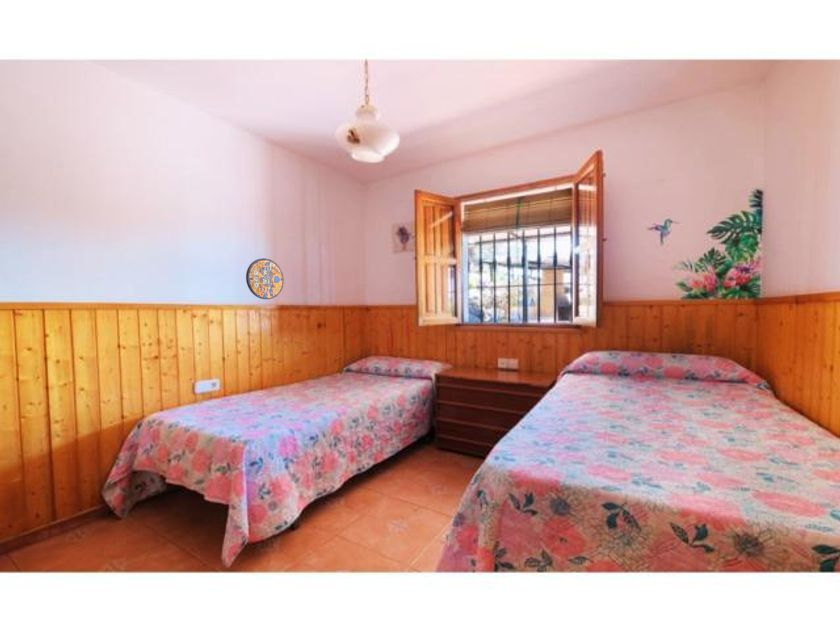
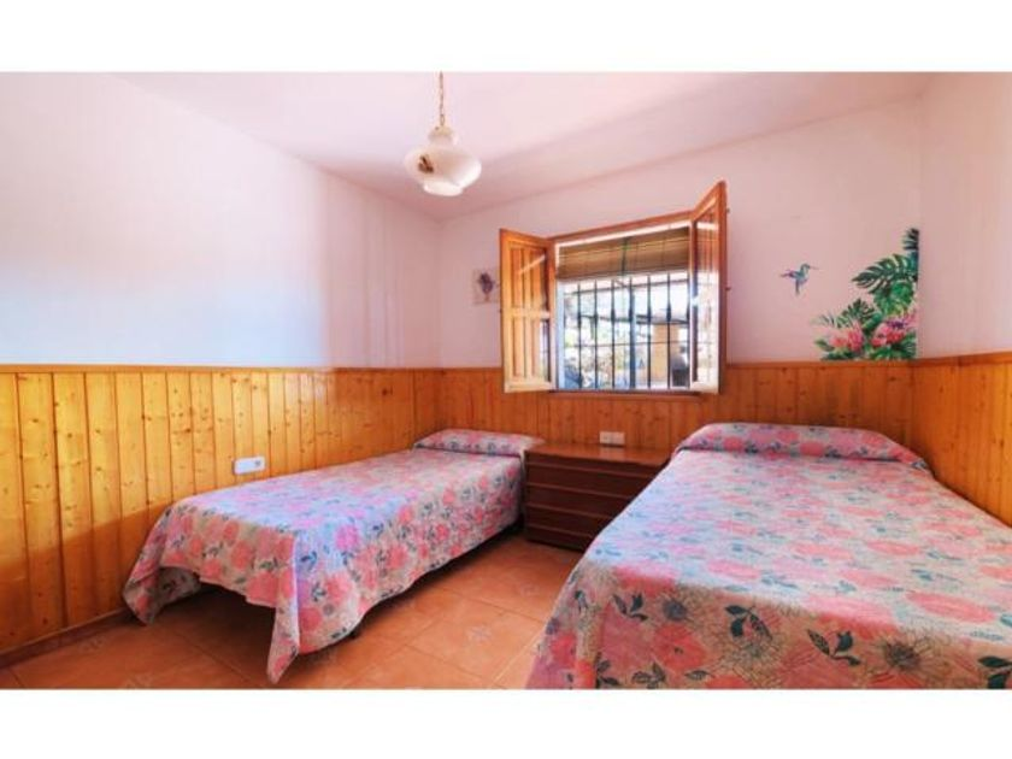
- manhole cover [245,257,285,300]
